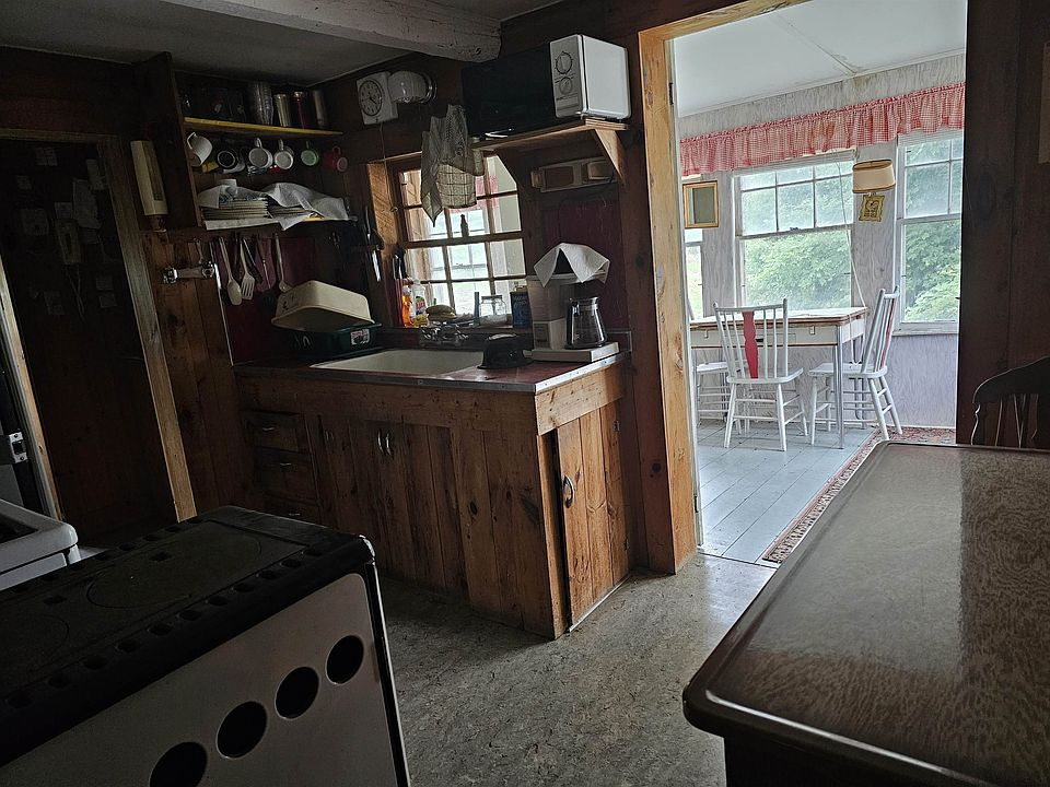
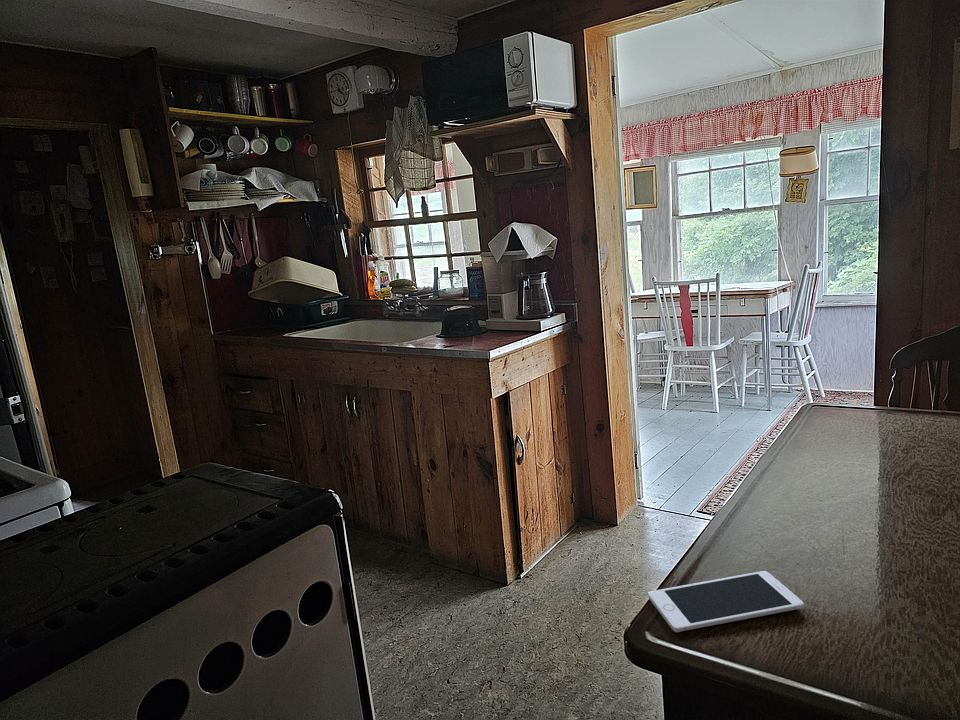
+ cell phone [647,570,805,633]
